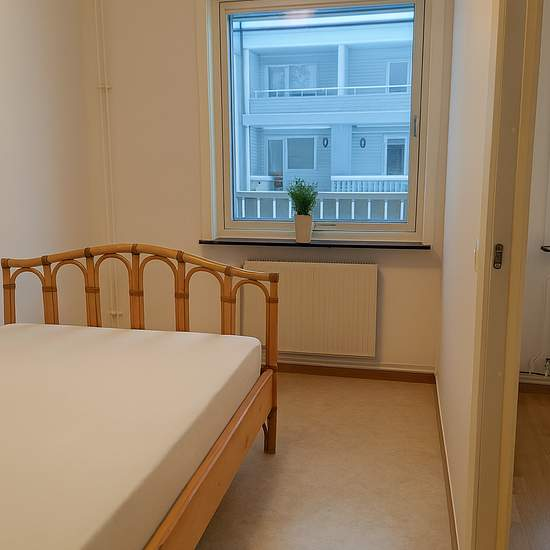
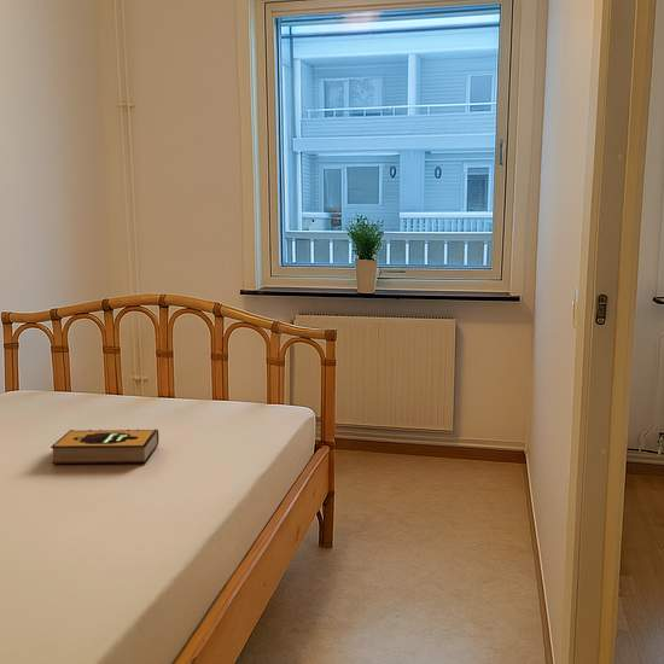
+ hardback book [49,429,161,465]
